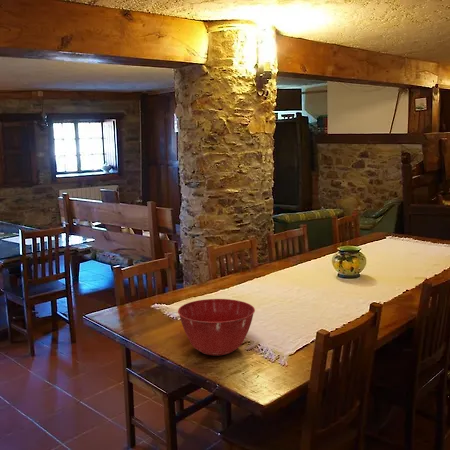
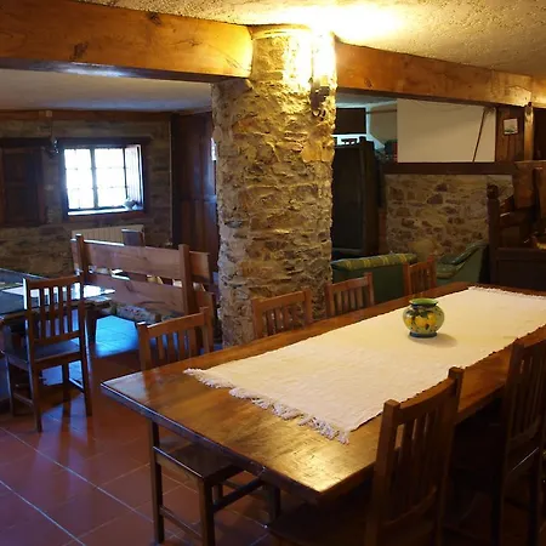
- mixing bowl [177,298,256,356]
